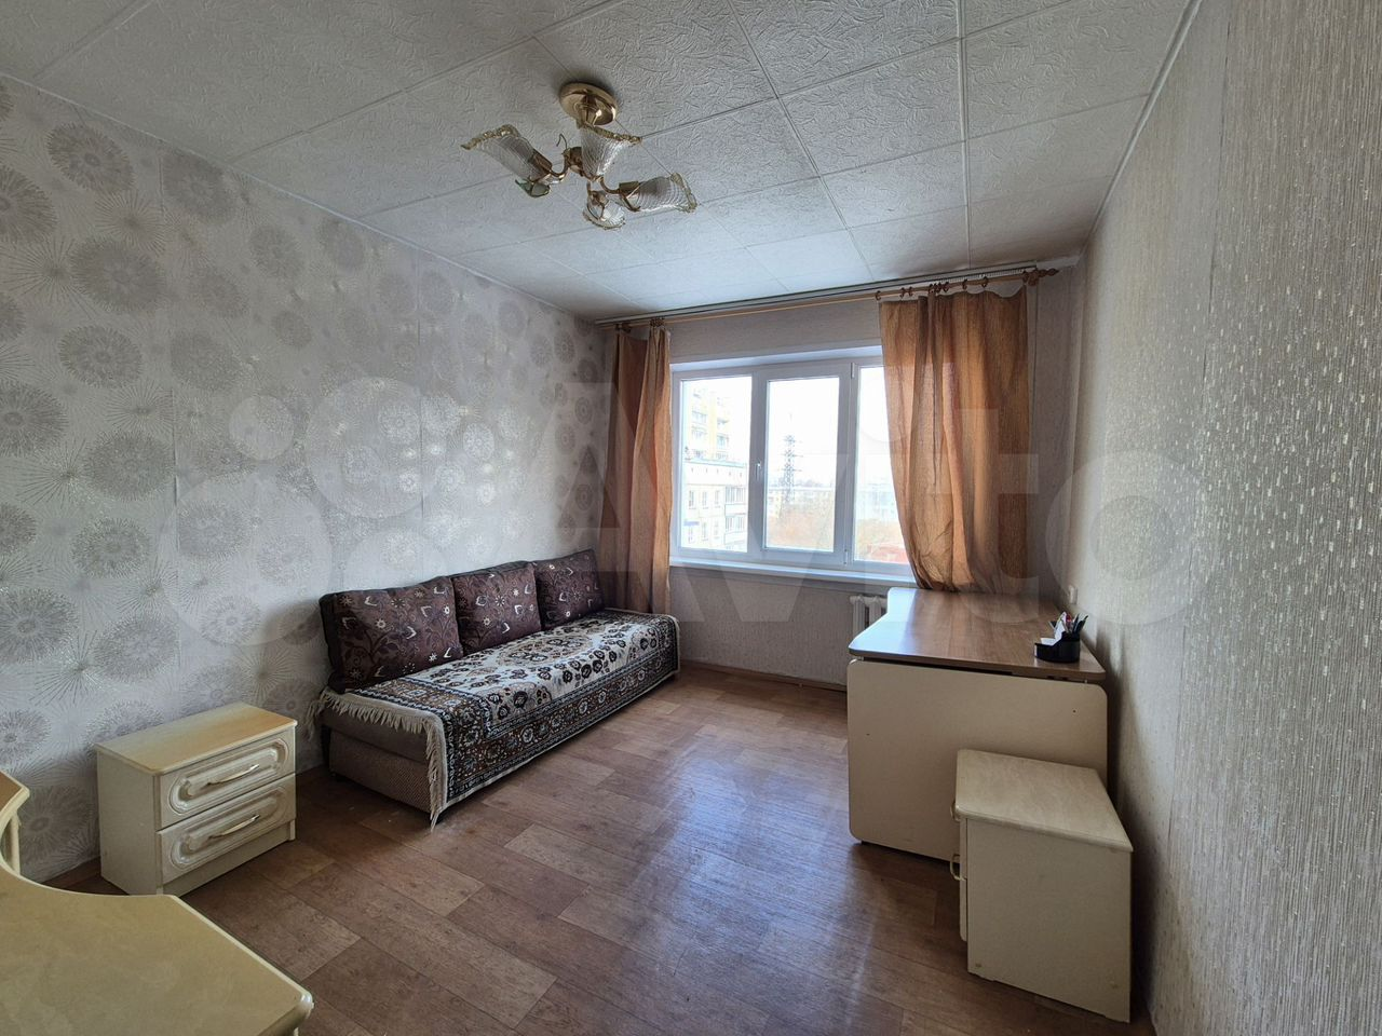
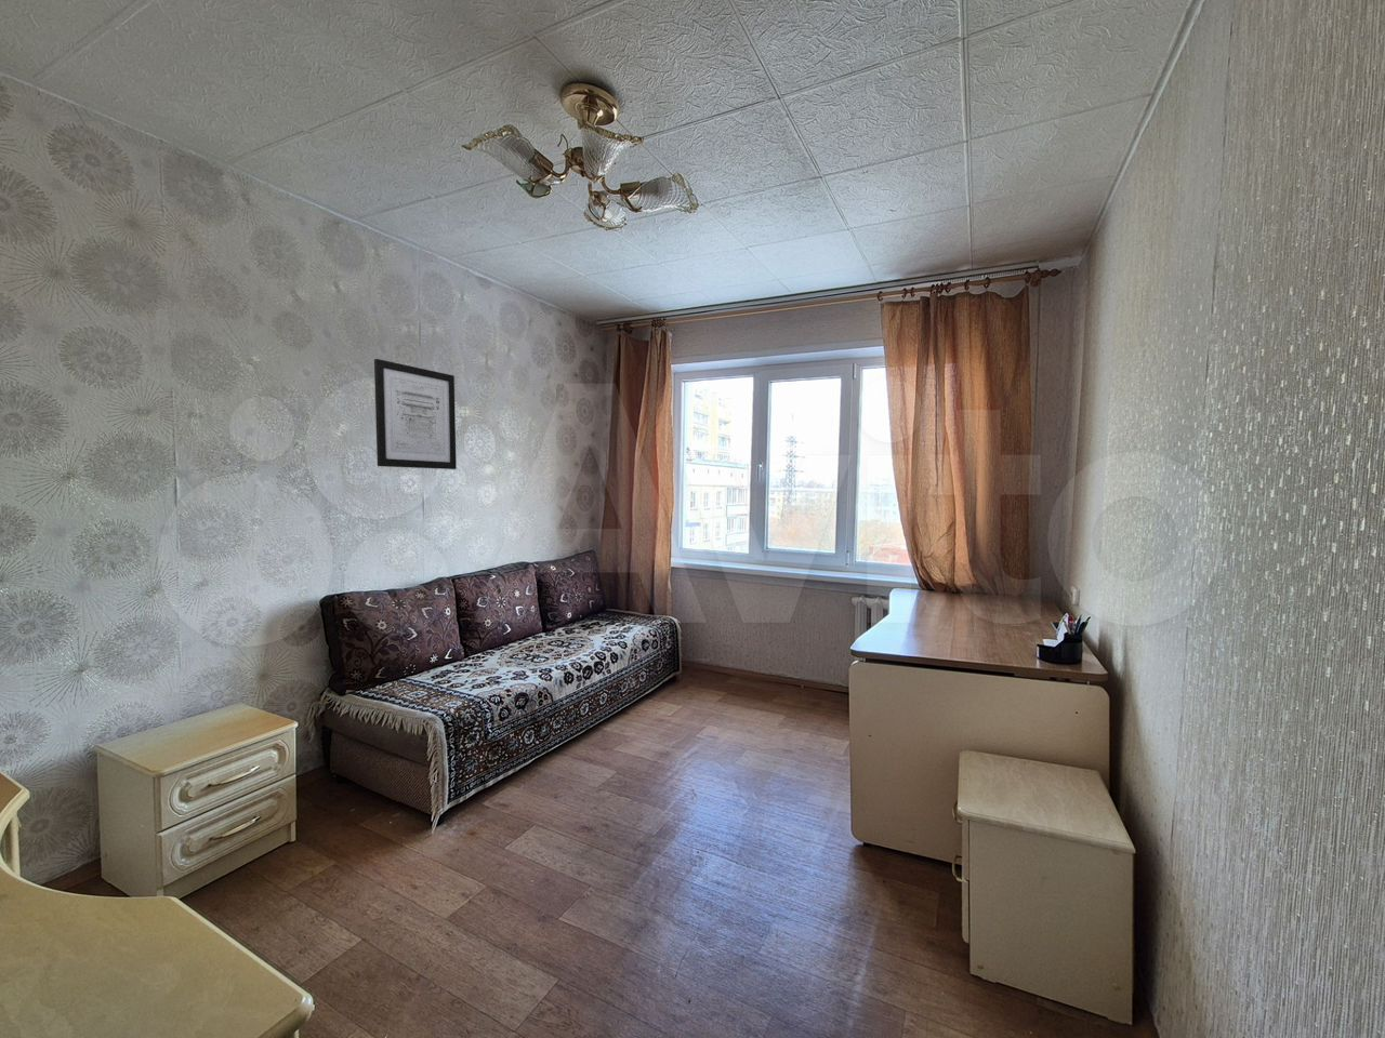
+ wall art [373,358,458,470]
